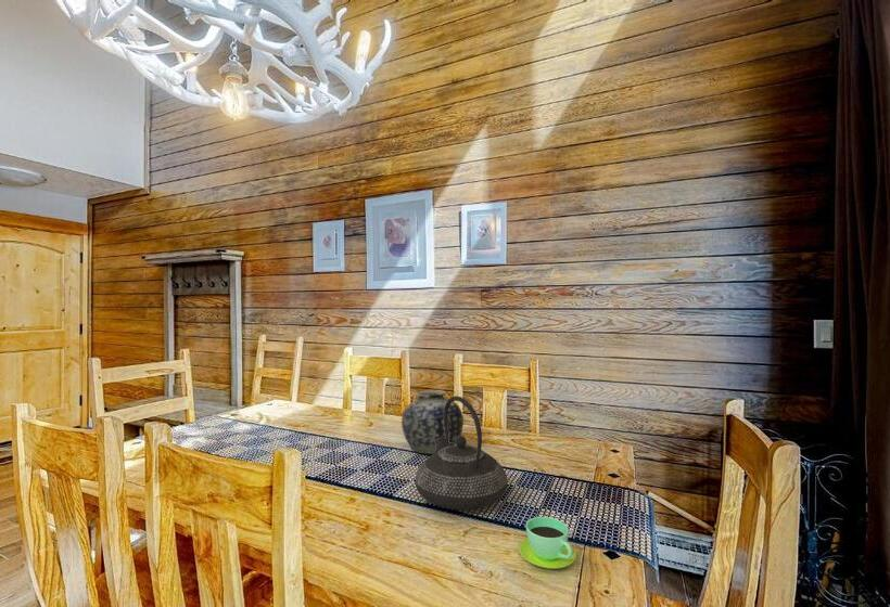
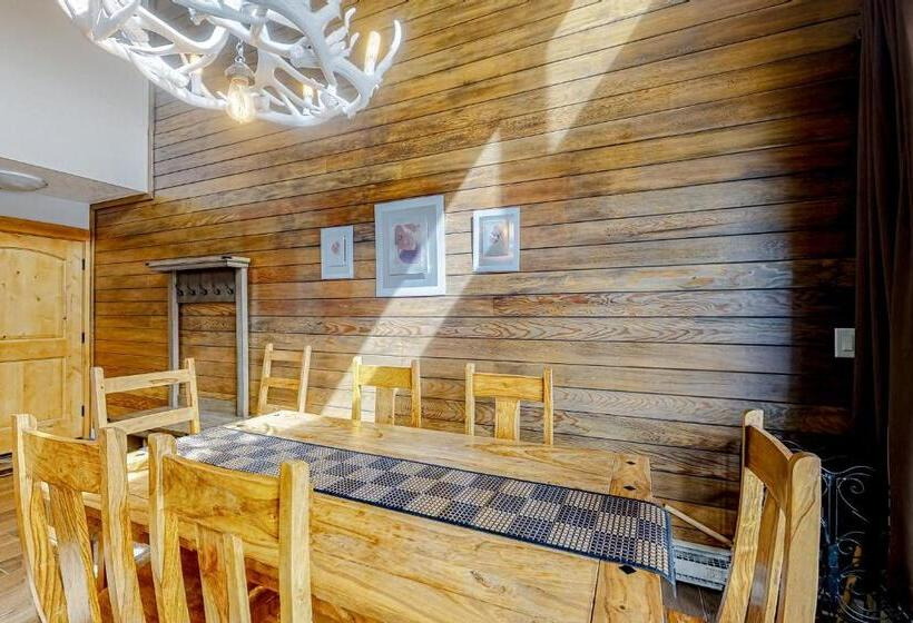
- vase [400,389,465,455]
- teapot [415,396,509,511]
- cup [518,516,577,570]
